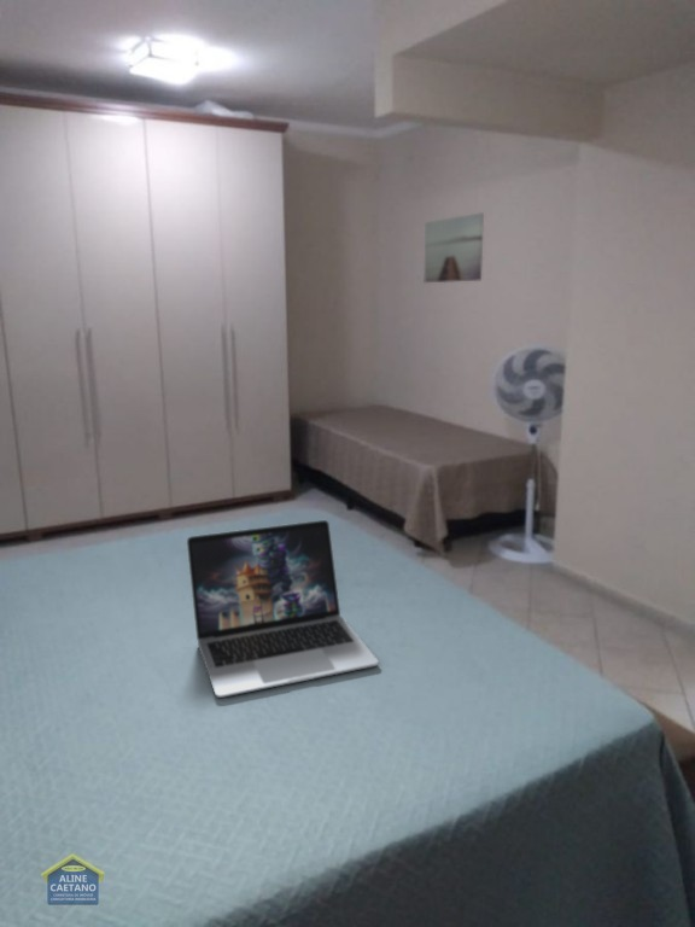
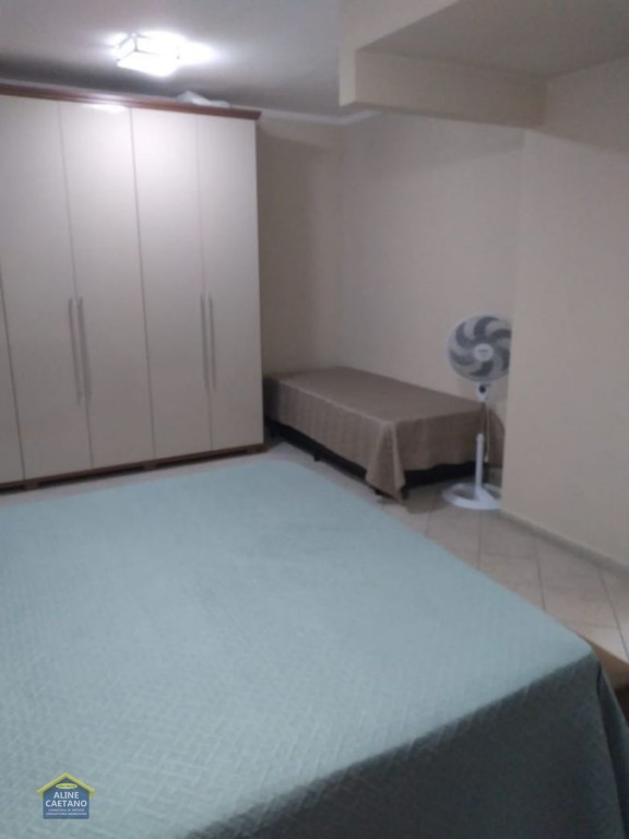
- laptop [186,519,380,699]
- wall art [424,211,485,284]
